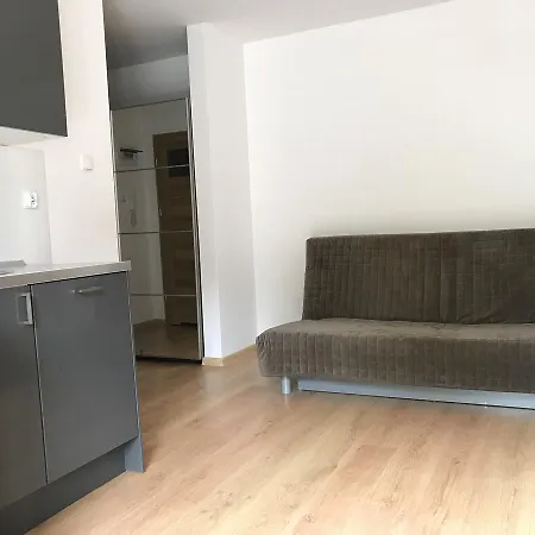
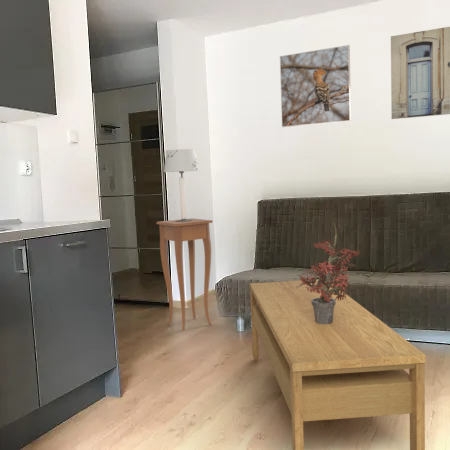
+ side table [156,217,214,332]
+ coffee table [249,279,427,450]
+ wall art [390,26,450,120]
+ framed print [279,44,352,128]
+ table lamp [163,148,200,222]
+ potted plant [296,223,361,324]
